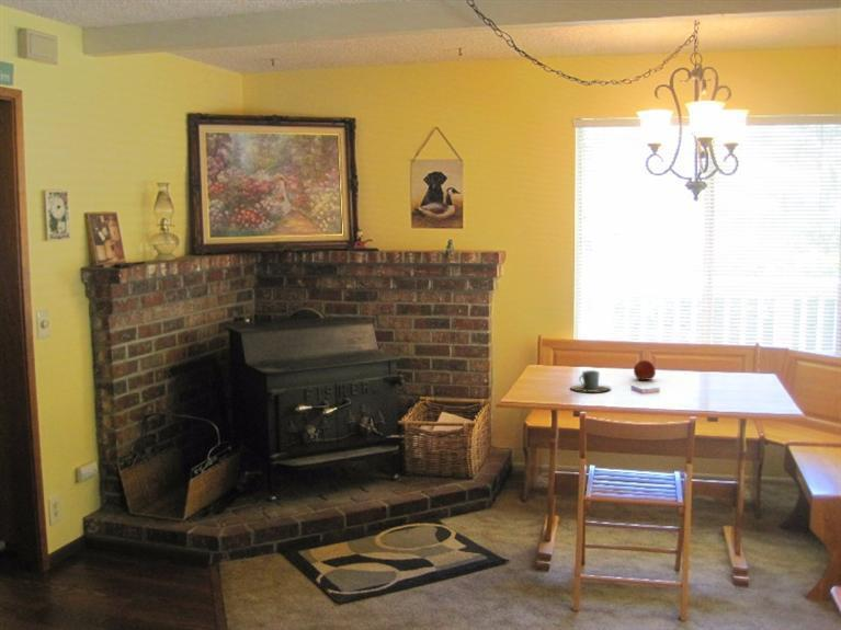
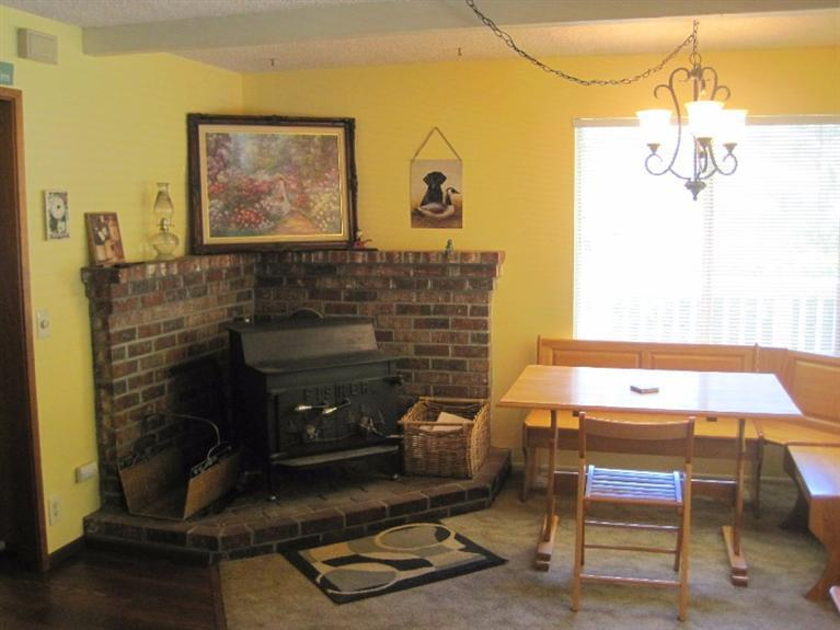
- cup [569,369,612,393]
- fruit [633,359,657,381]
